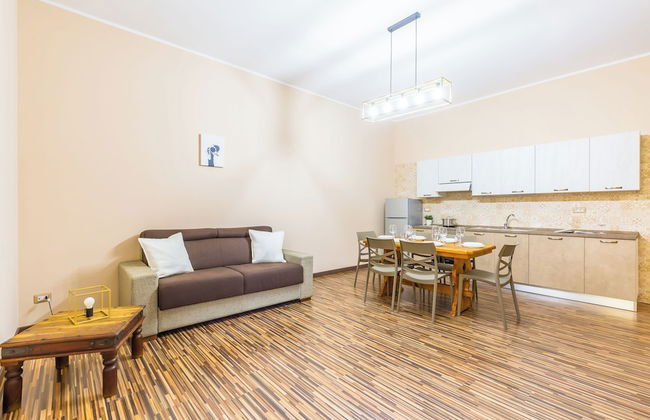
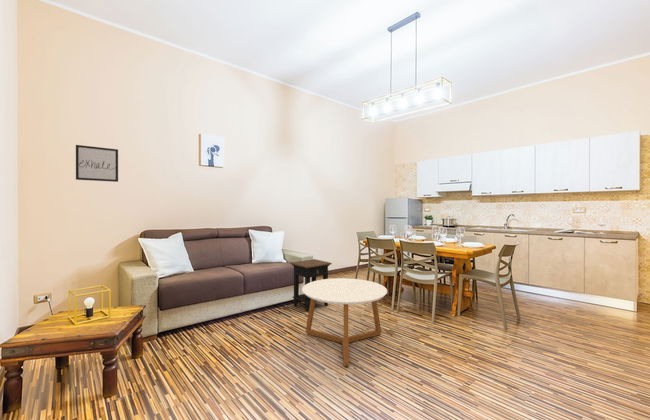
+ wall art [75,144,119,183]
+ coffee table [301,277,388,367]
+ side table [289,258,333,313]
